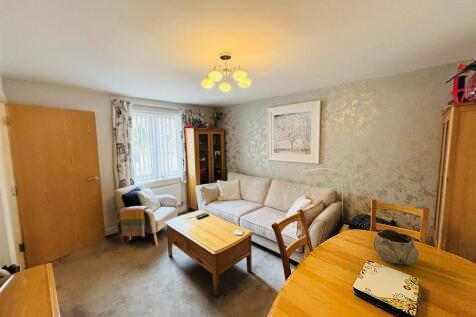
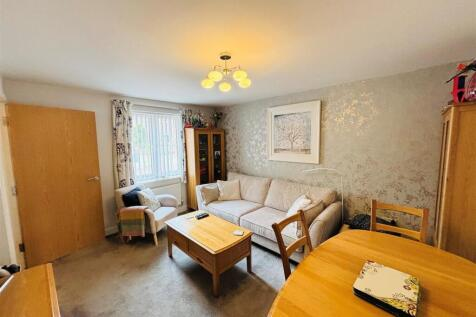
- decorative bowl [372,228,420,266]
